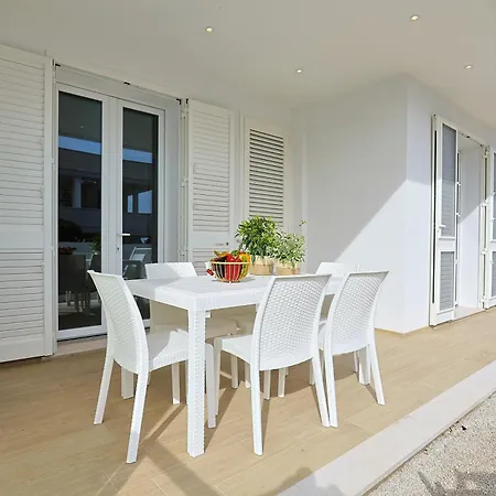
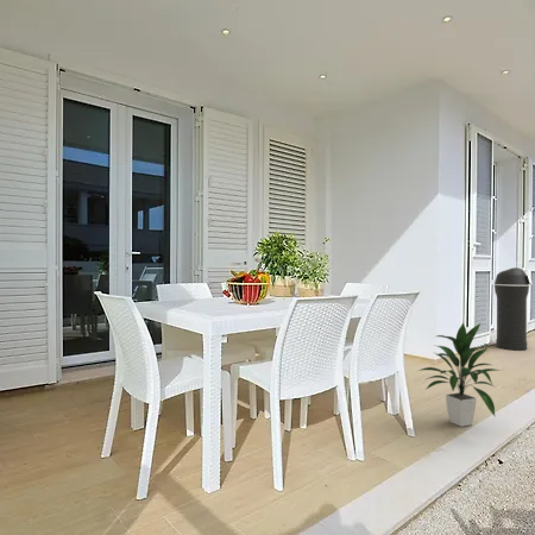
+ trash can [493,266,533,351]
+ indoor plant [417,322,502,428]
